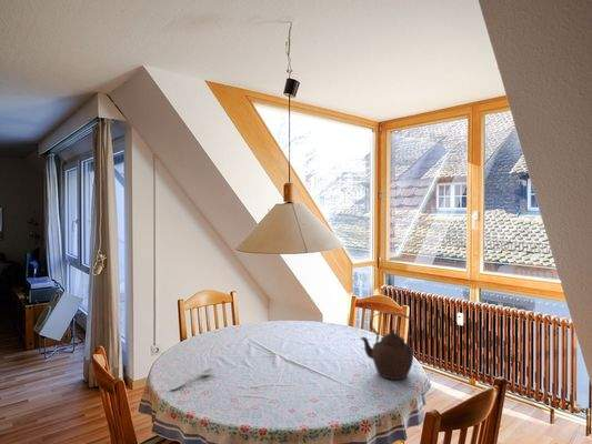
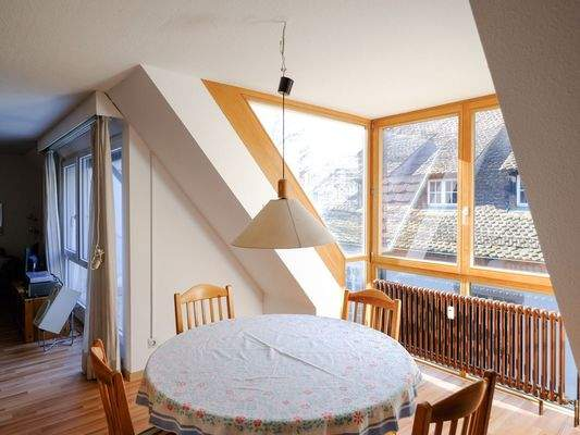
- spoon [169,367,214,391]
- teapot [360,312,418,381]
